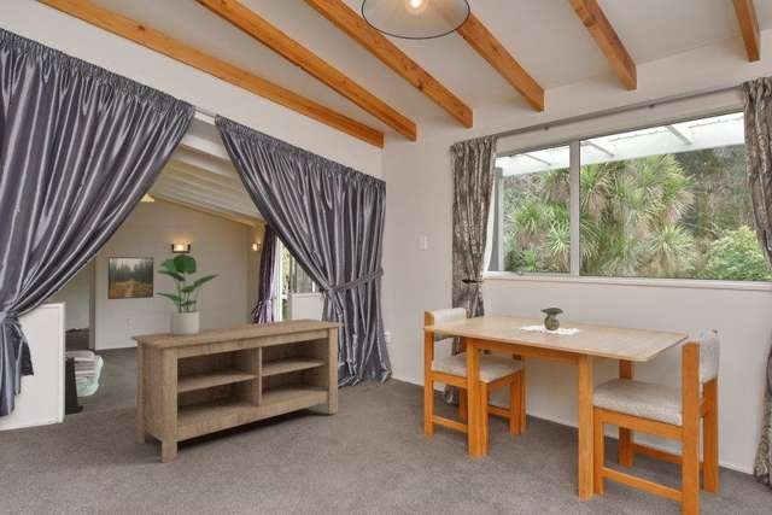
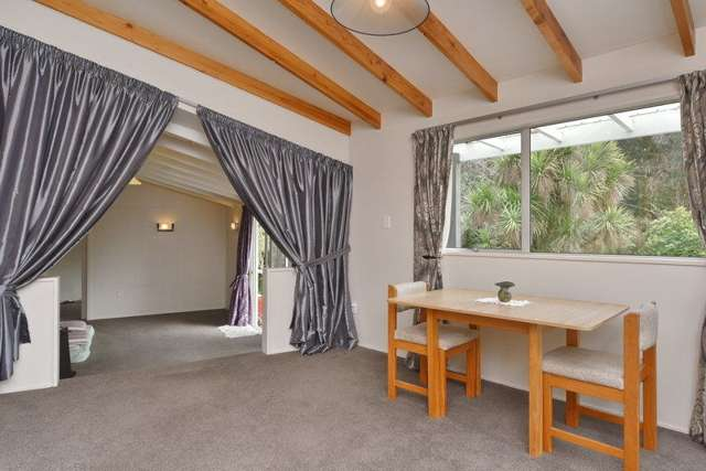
- potted plant [154,253,220,335]
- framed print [106,256,154,300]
- storage bench [130,317,345,463]
